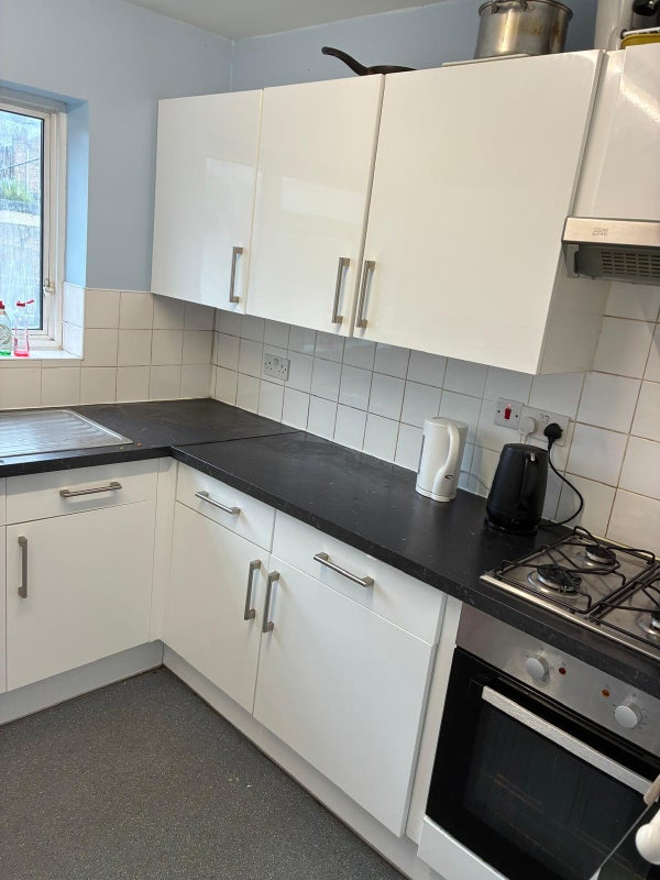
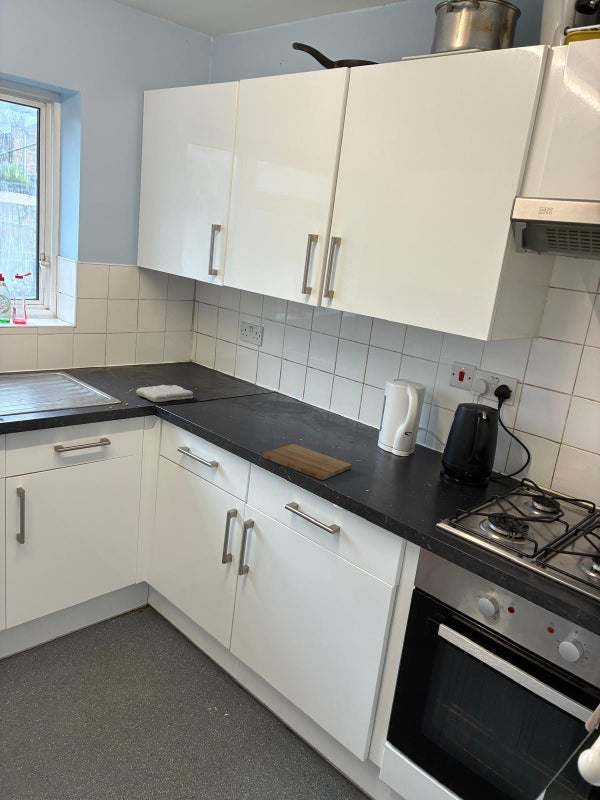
+ washcloth [135,384,194,403]
+ cutting board [261,443,352,481]
